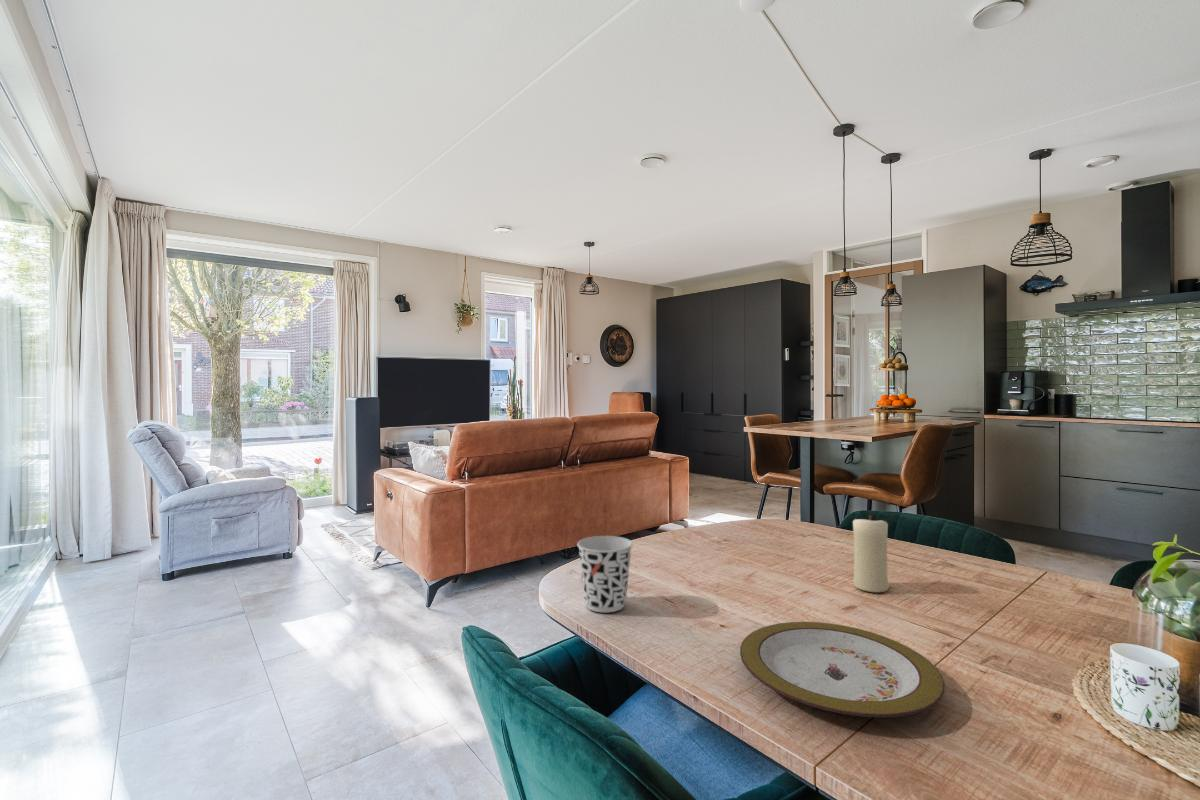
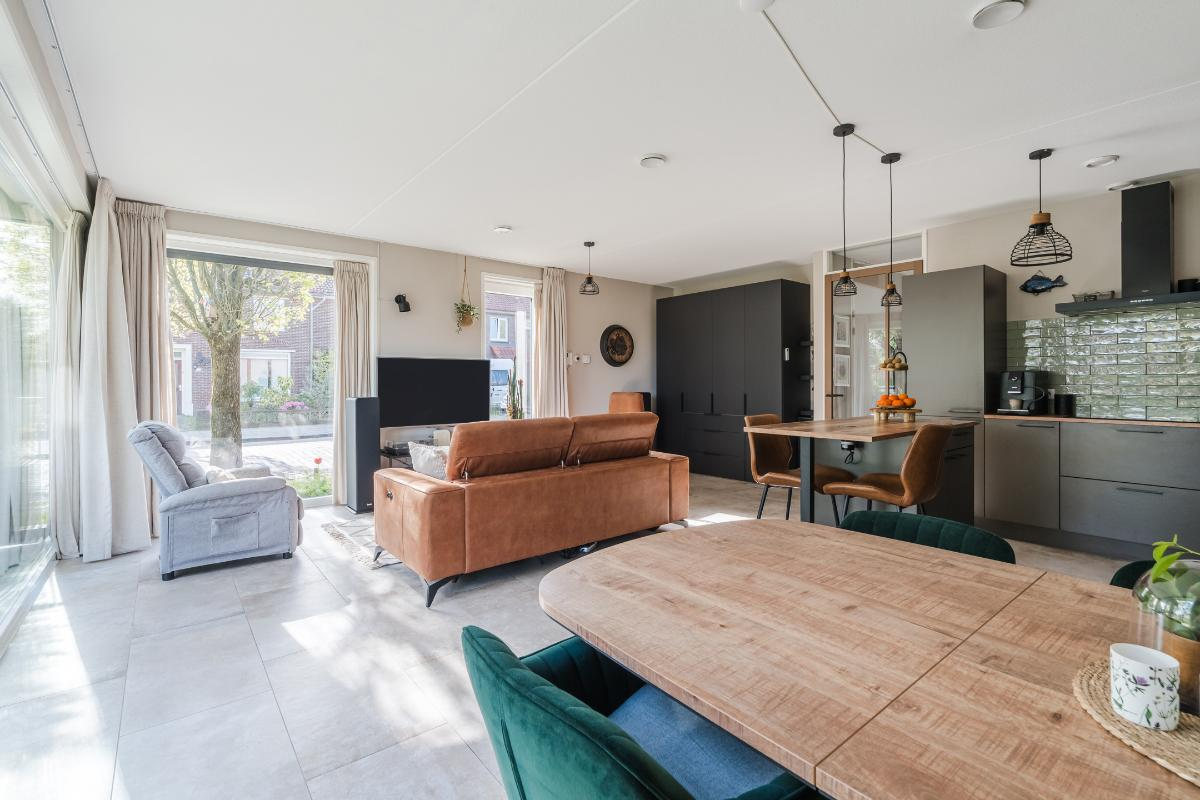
- cup [576,535,634,613]
- candle [852,514,891,593]
- plate [739,621,946,719]
